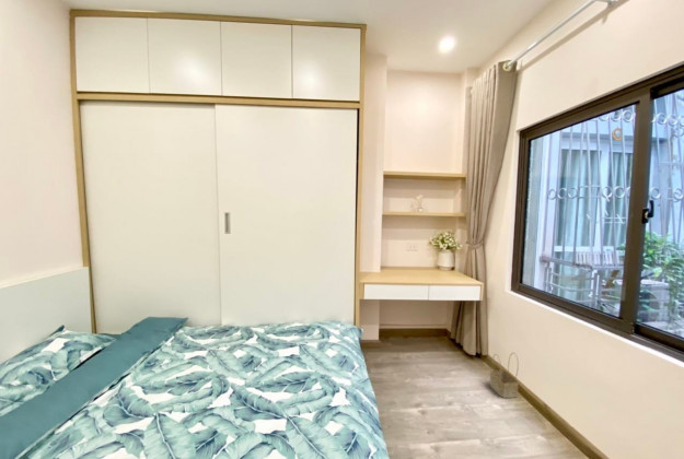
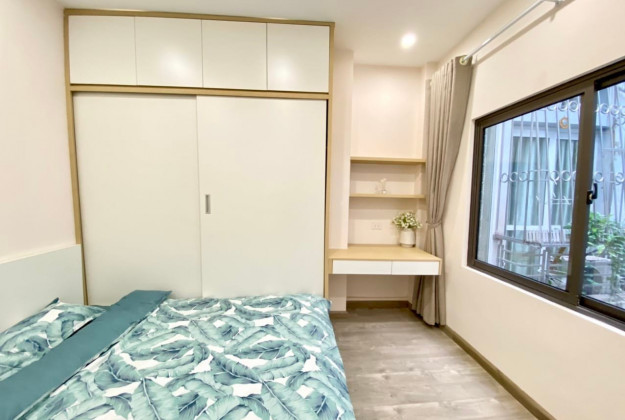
- basket [489,352,520,399]
